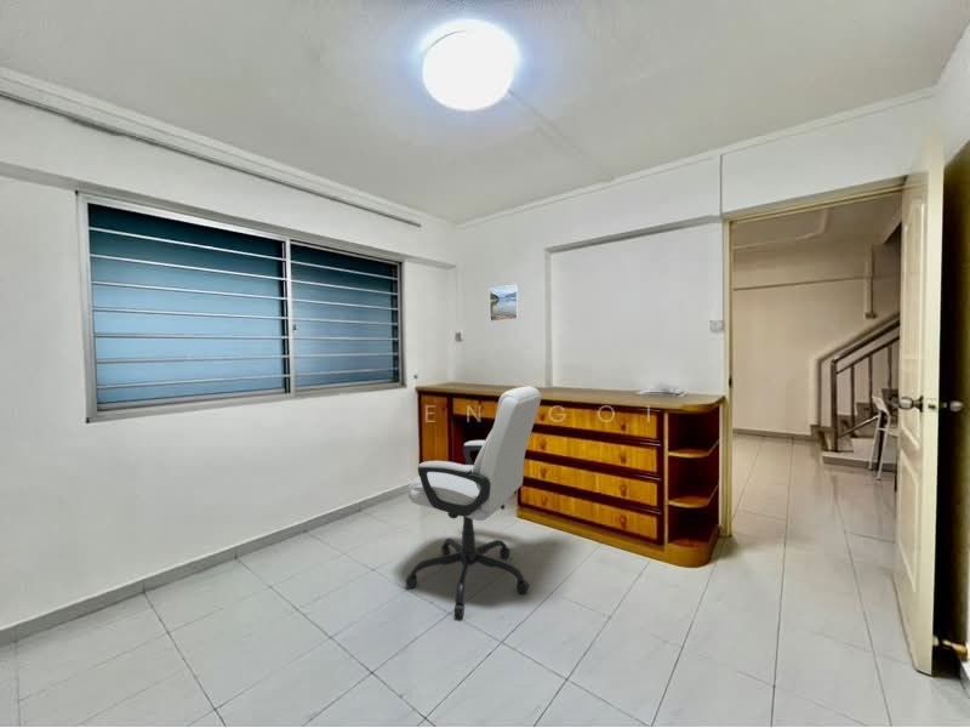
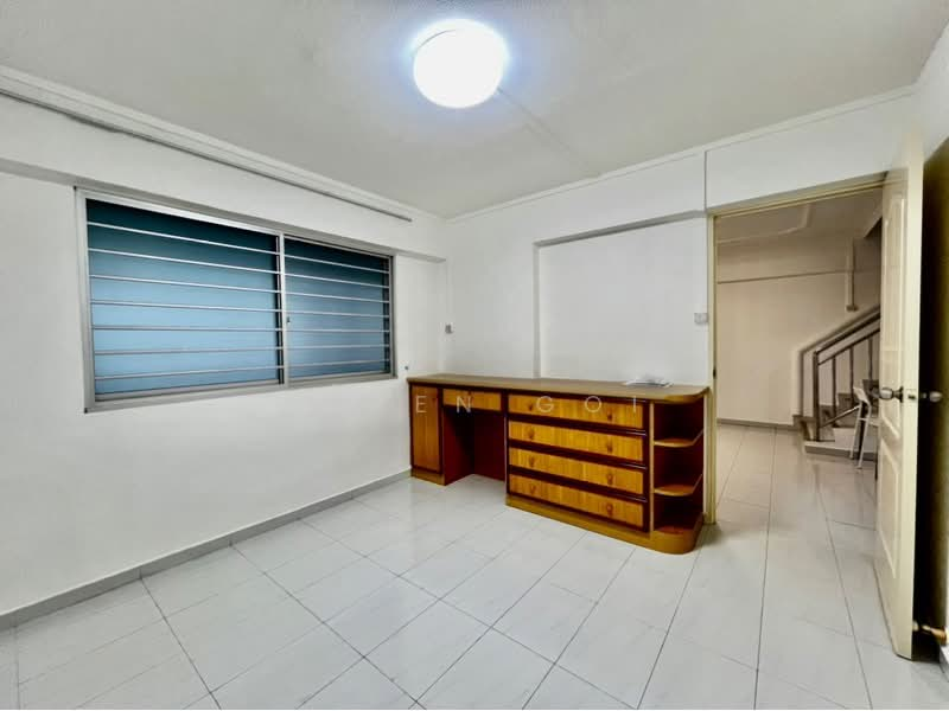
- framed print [489,283,520,323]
- chair [405,386,542,619]
